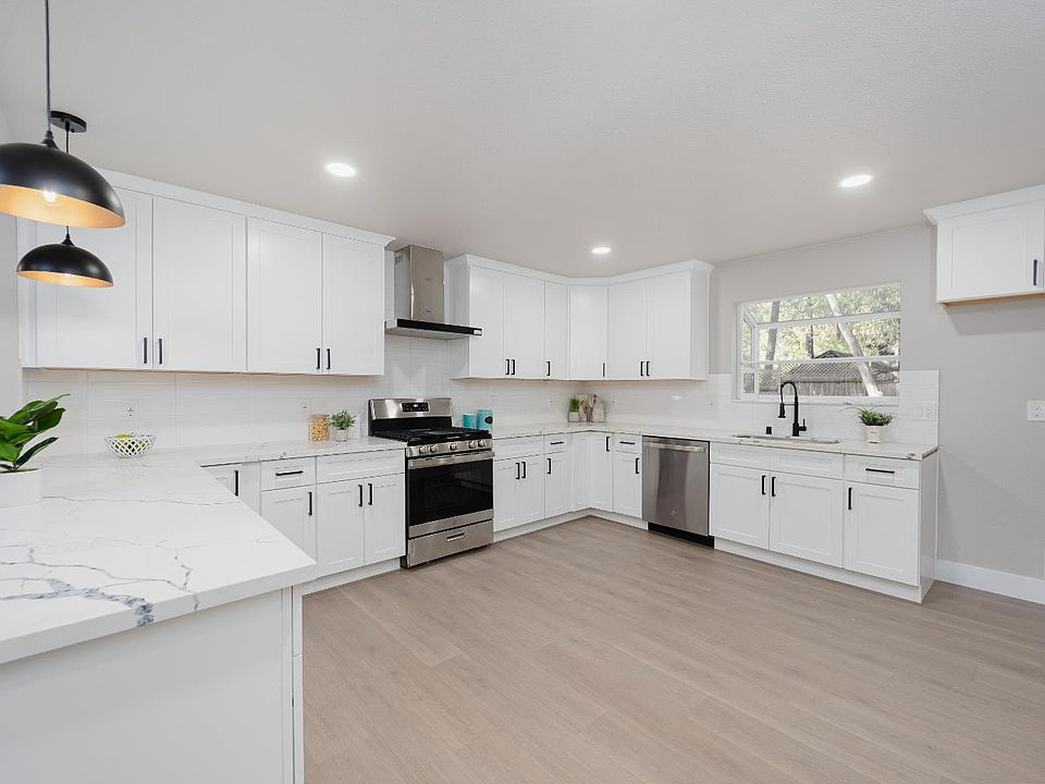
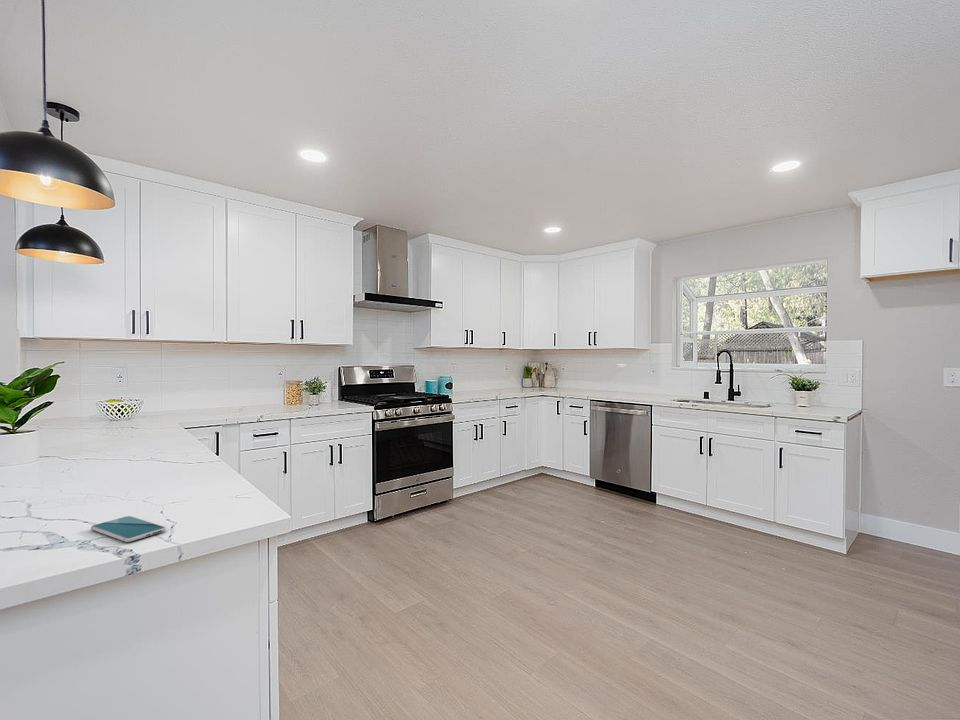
+ smartphone [90,515,167,543]
